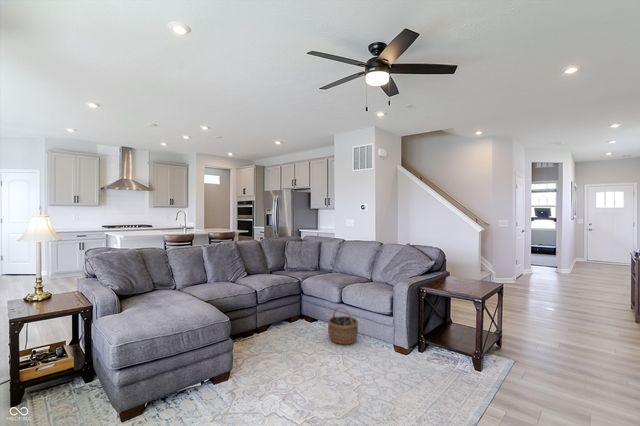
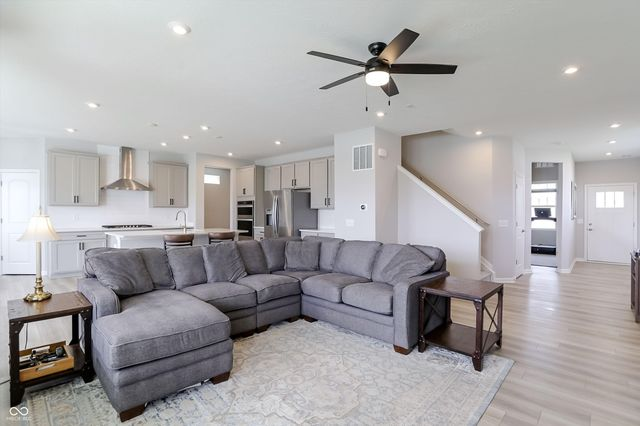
- wicker basket [327,306,359,345]
